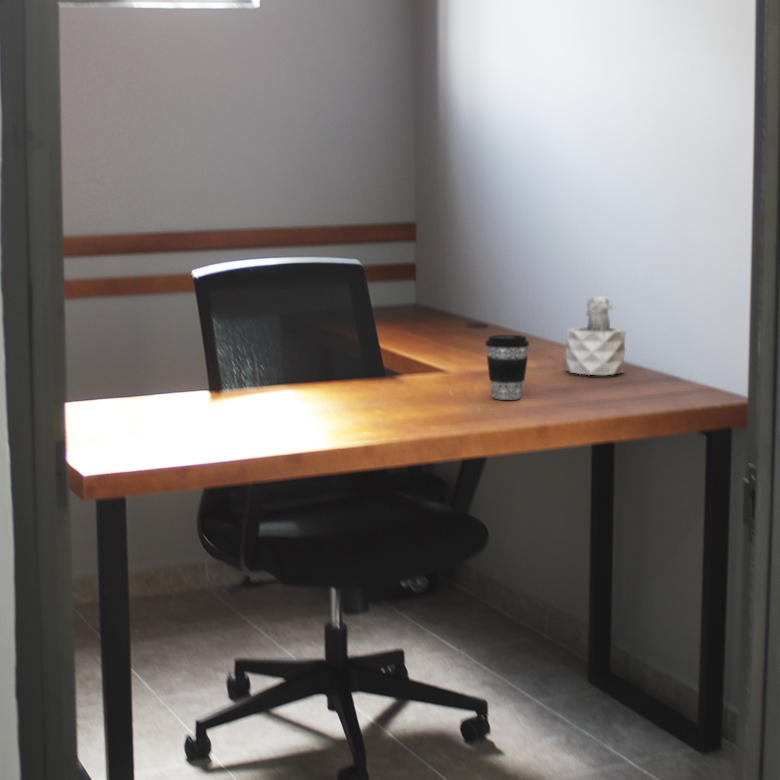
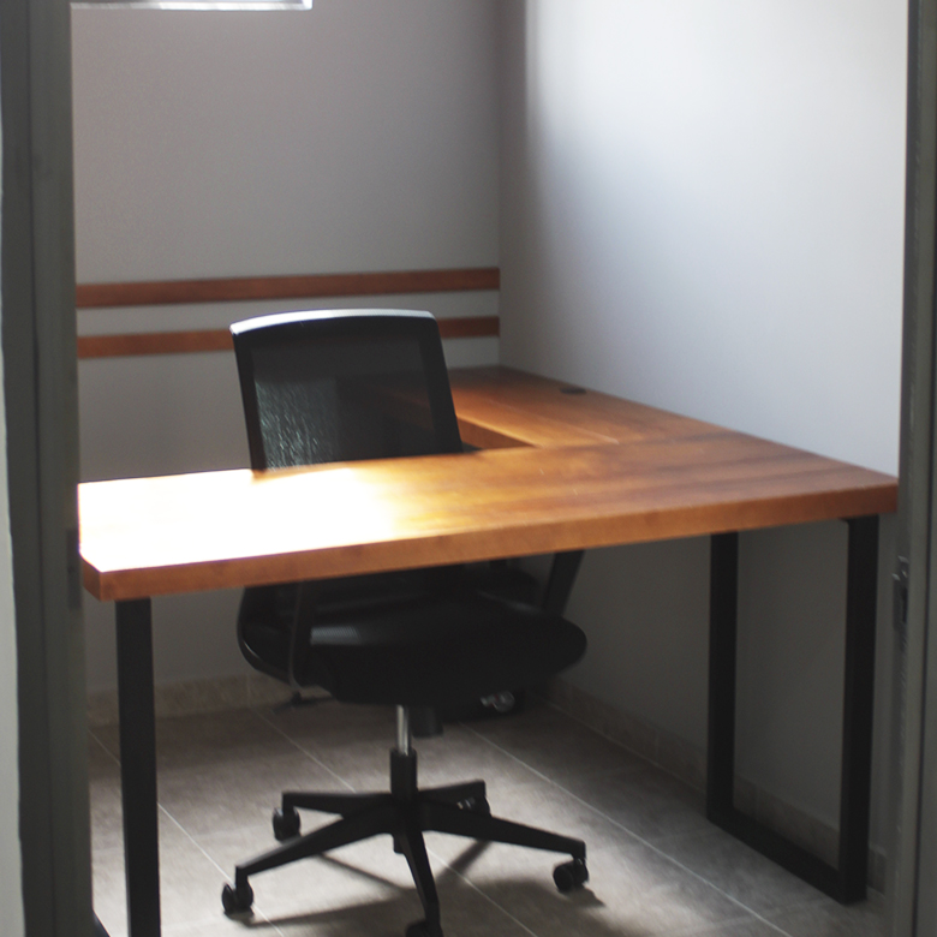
- succulent plant [564,295,627,376]
- coffee cup [484,334,530,401]
